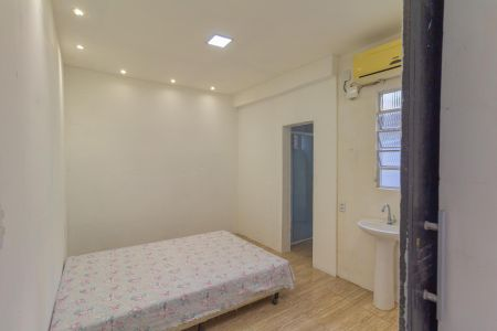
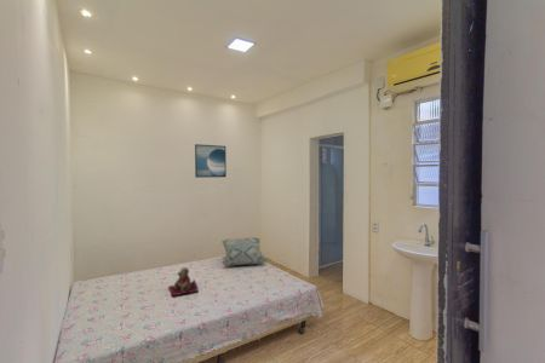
+ teddy bear [167,266,200,298]
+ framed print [194,143,228,179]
+ decorative pillow [220,237,268,267]
